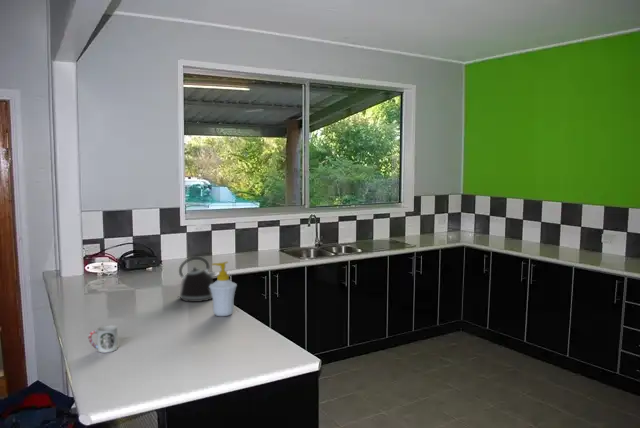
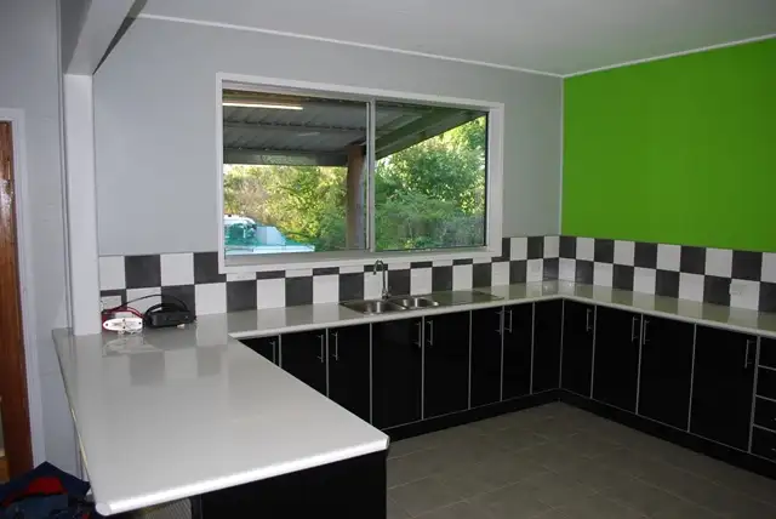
- cup [87,324,119,353]
- soap bottle [209,261,238,317]
- kettle [177,256,217,303]
